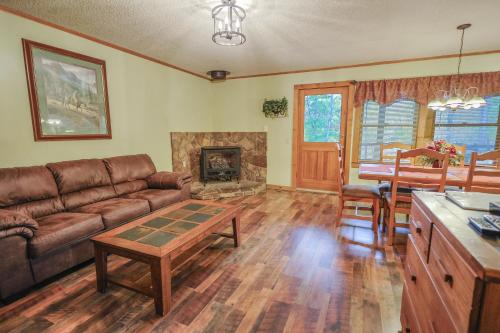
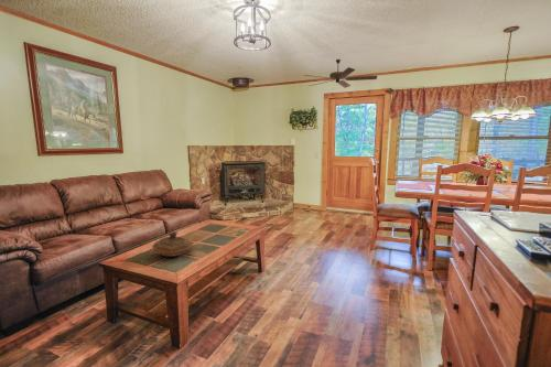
+ ceiling fan [303,58,378,89]
+ decorative bowl [151,230,194,258]
